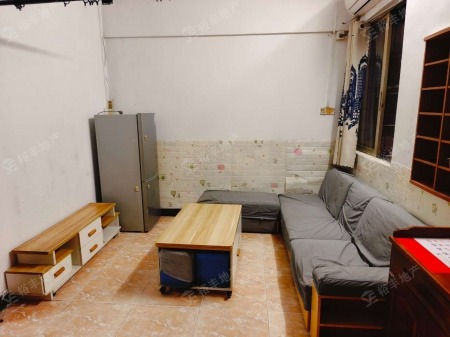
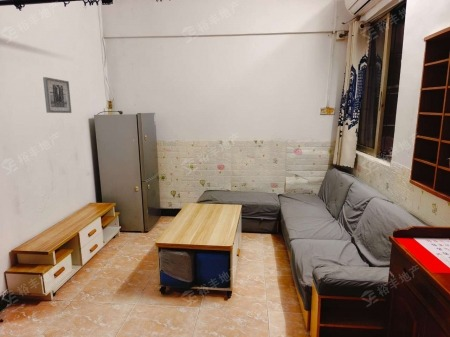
+ wall art [42,76,72,114]
